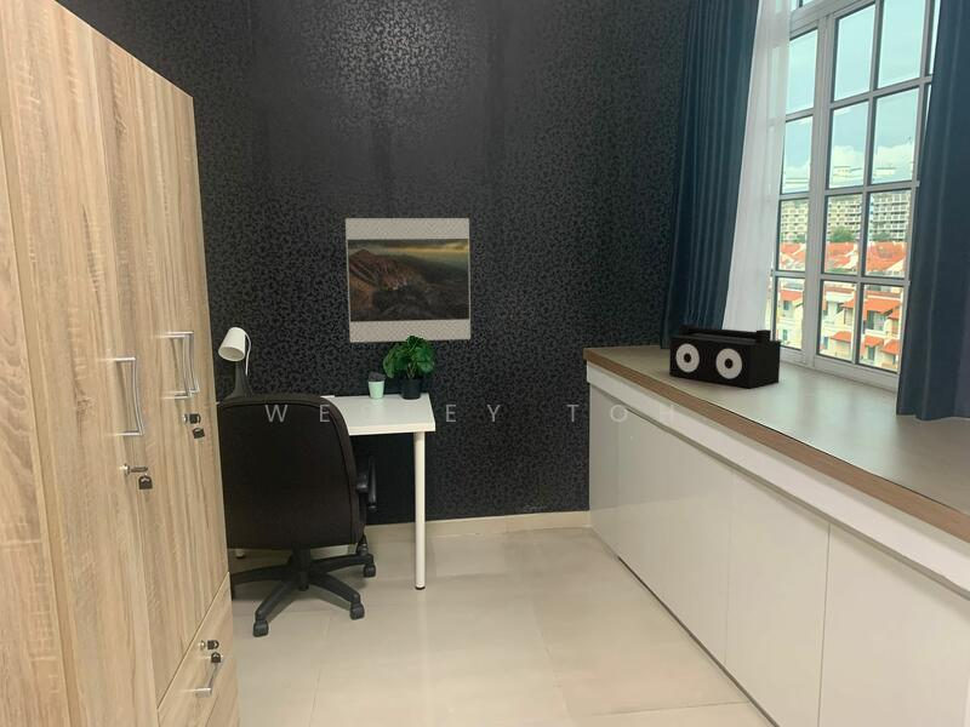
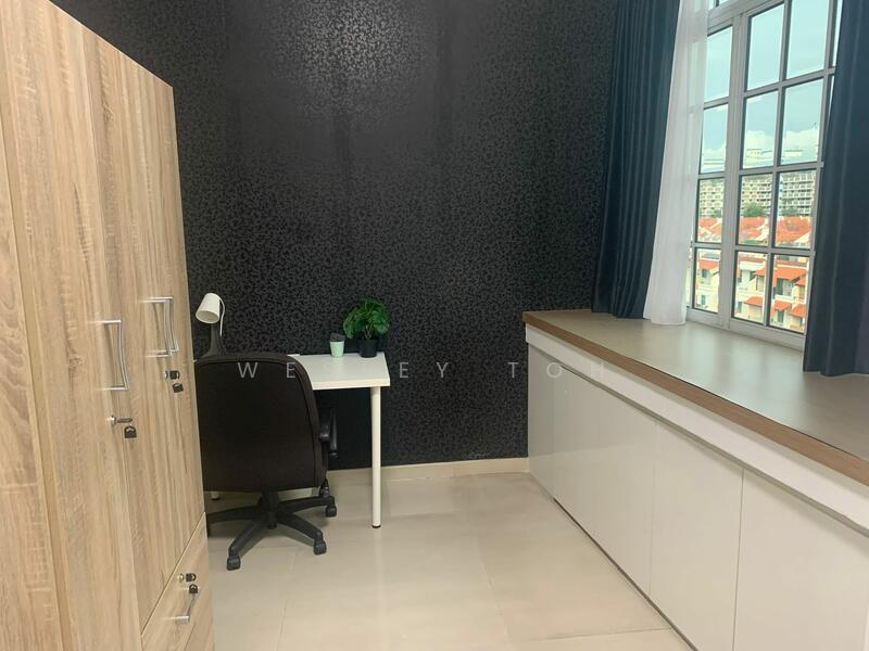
- speaker [668,322,782,389]
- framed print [344,217,472,344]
